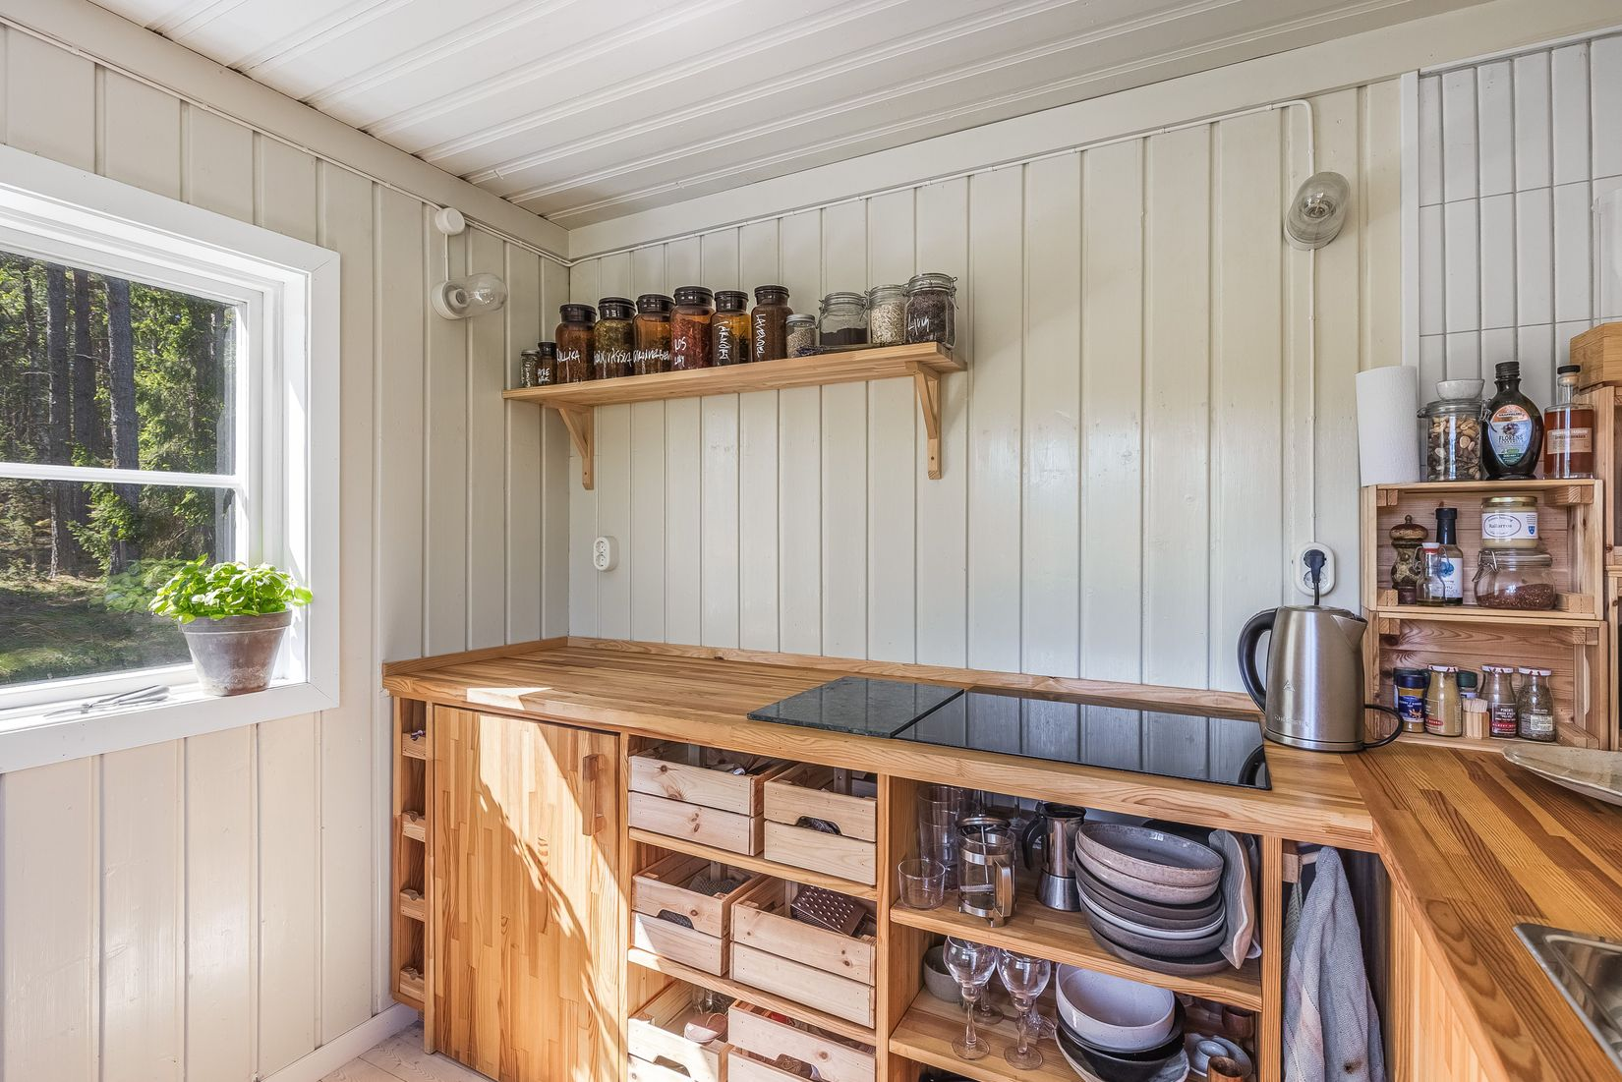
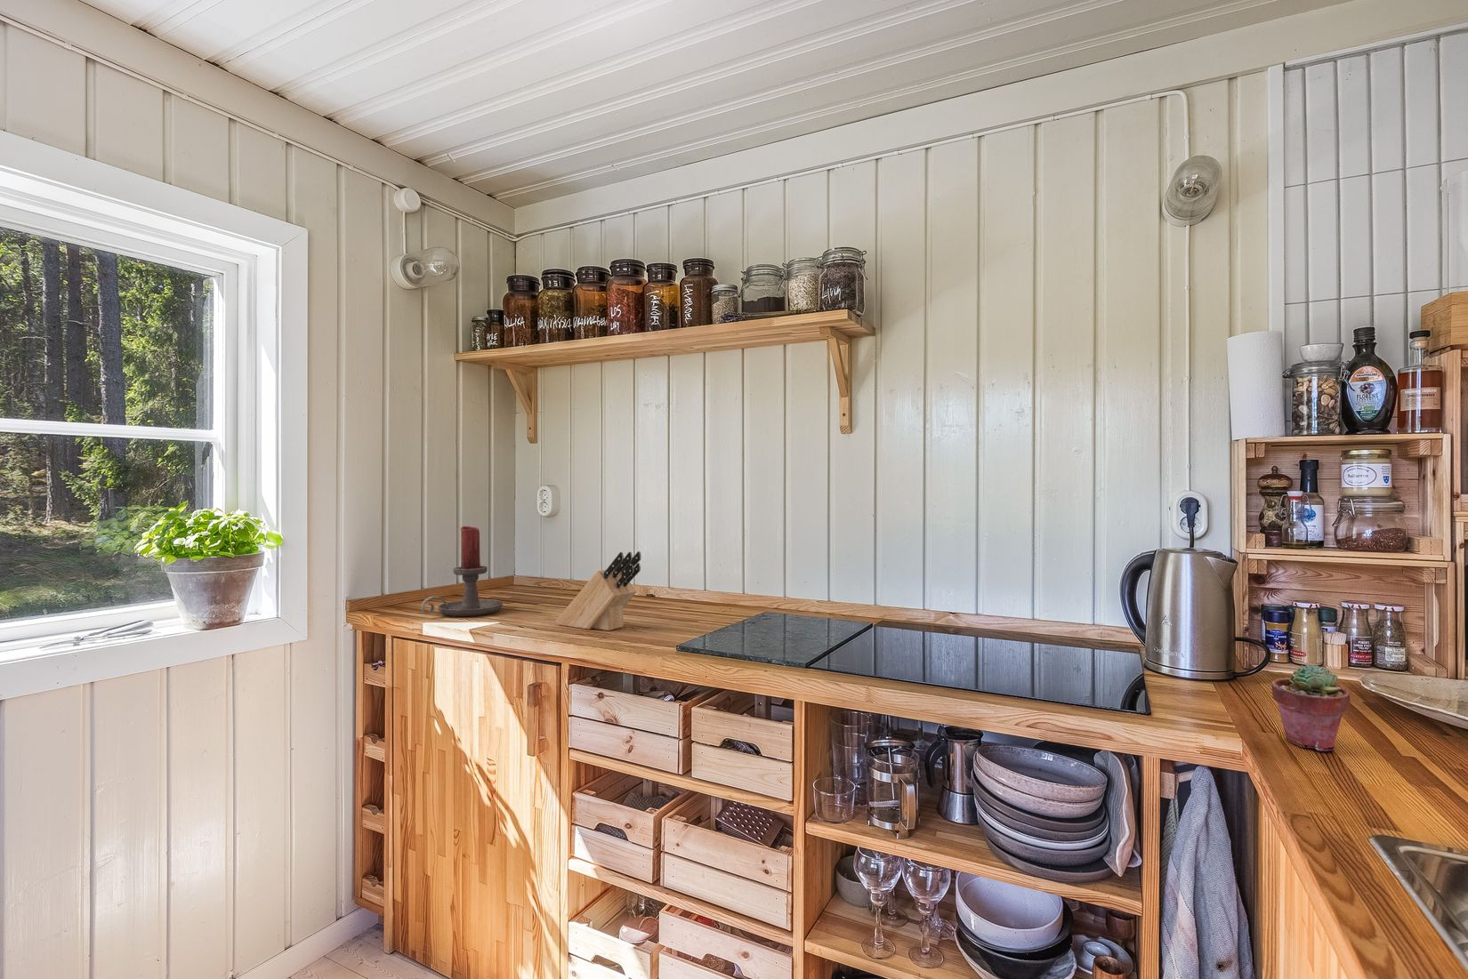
+ candle holder [420,526,504,617]
+ potted succulent [1270,662,1351,752]
+ knife block [555,551,642,632]
